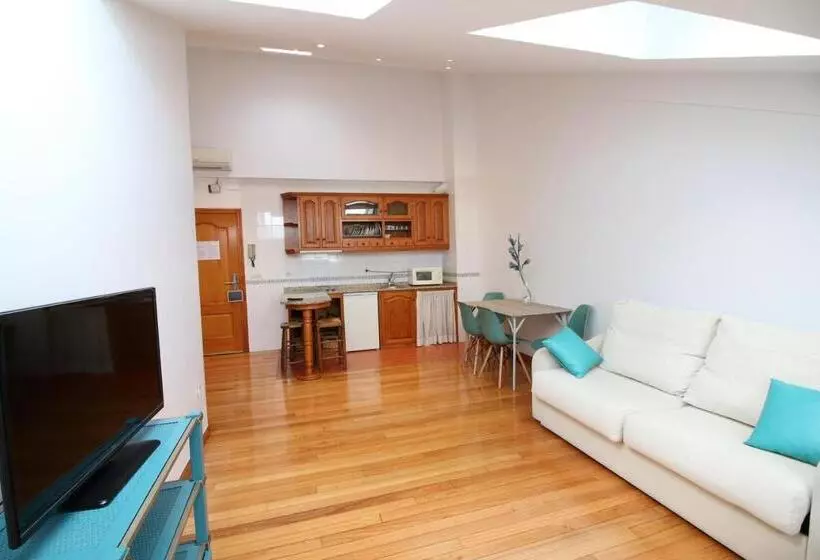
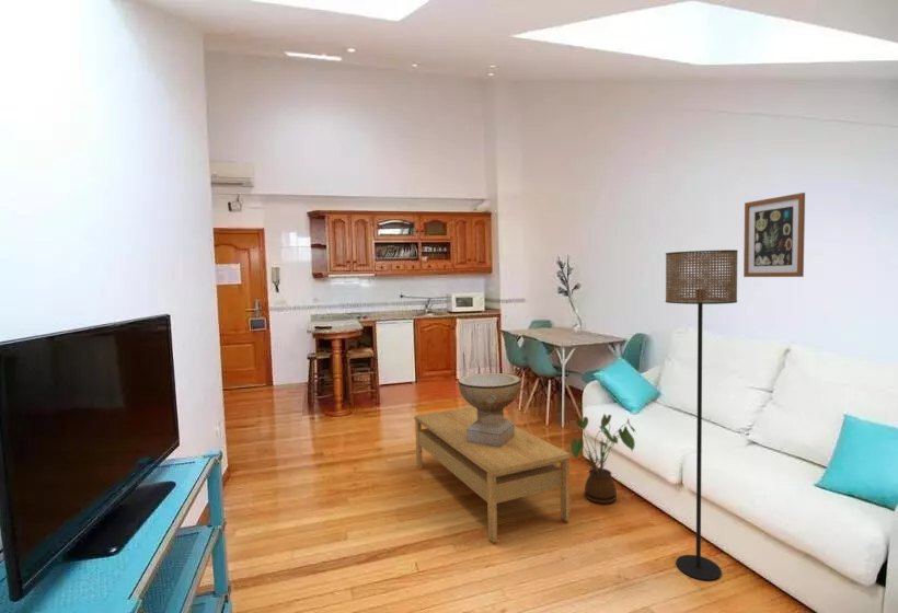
+ house plant [566,413,637,505]
+ floor lamp [665,248,739,581]
+ wall art [742,192,806,278]
+ coffee table [414,406,571,544]
+ decorative bowl [457,372,522,448]
